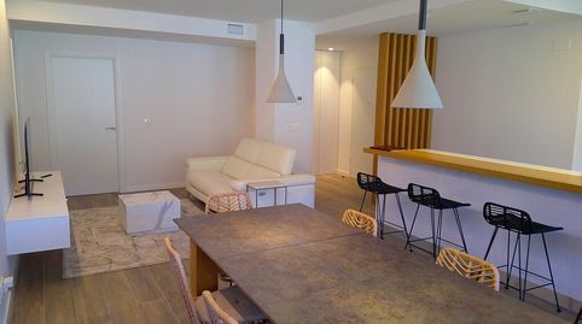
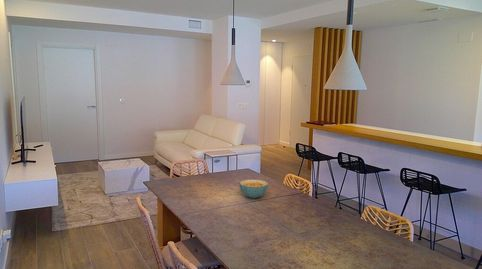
+ cereal bowl [238,179,269,199]
